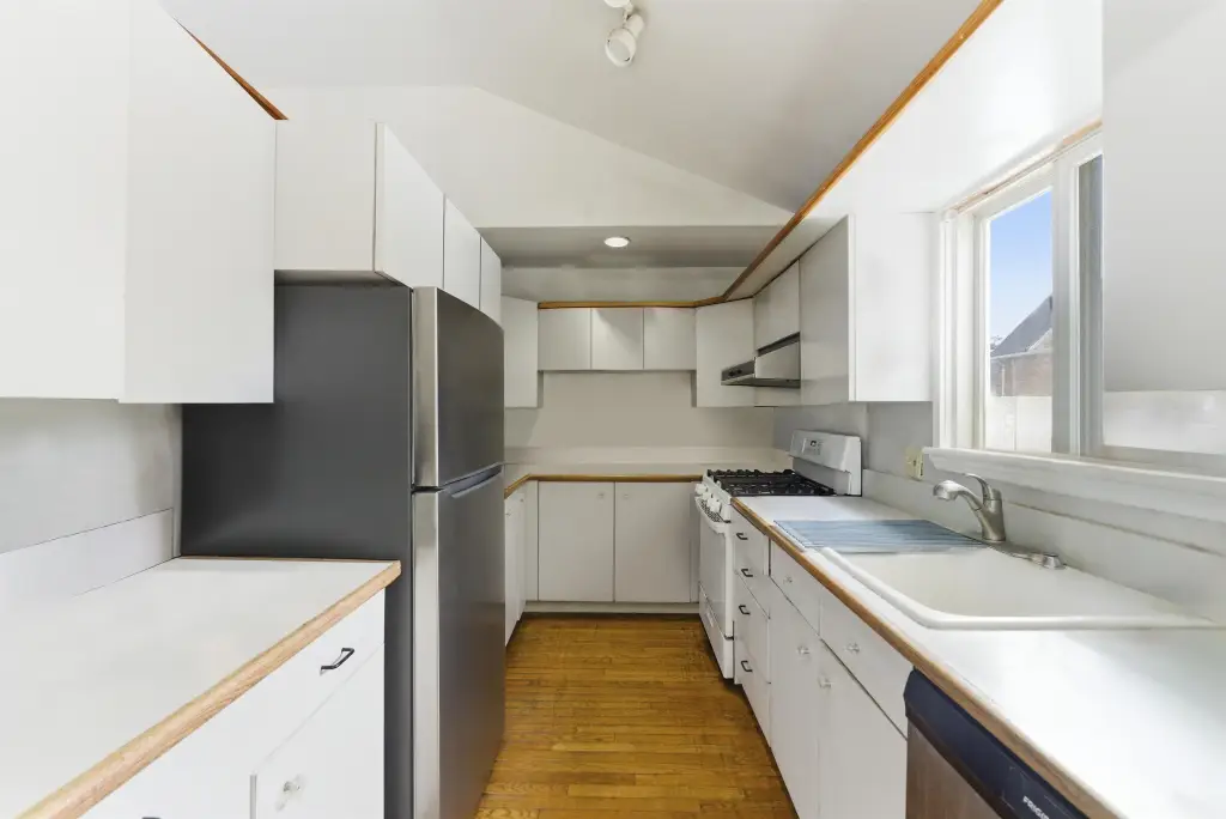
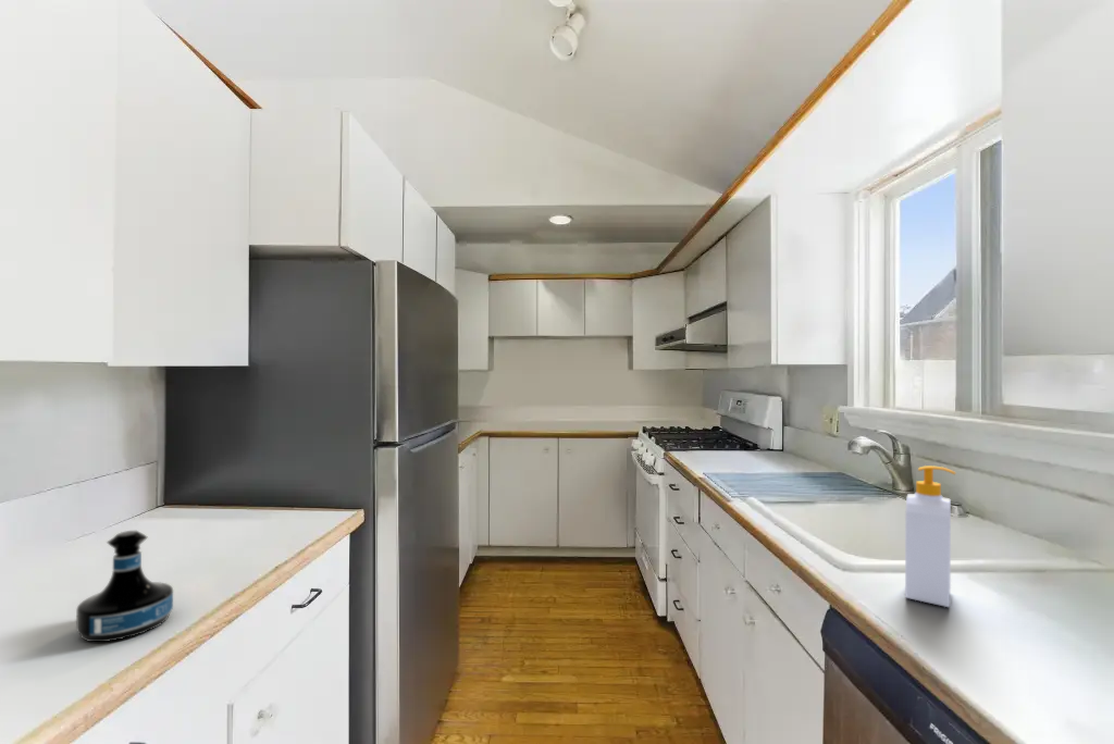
+ tequila bottle [75,530,174,643]
+ soap bottle [904,464,957,608]
